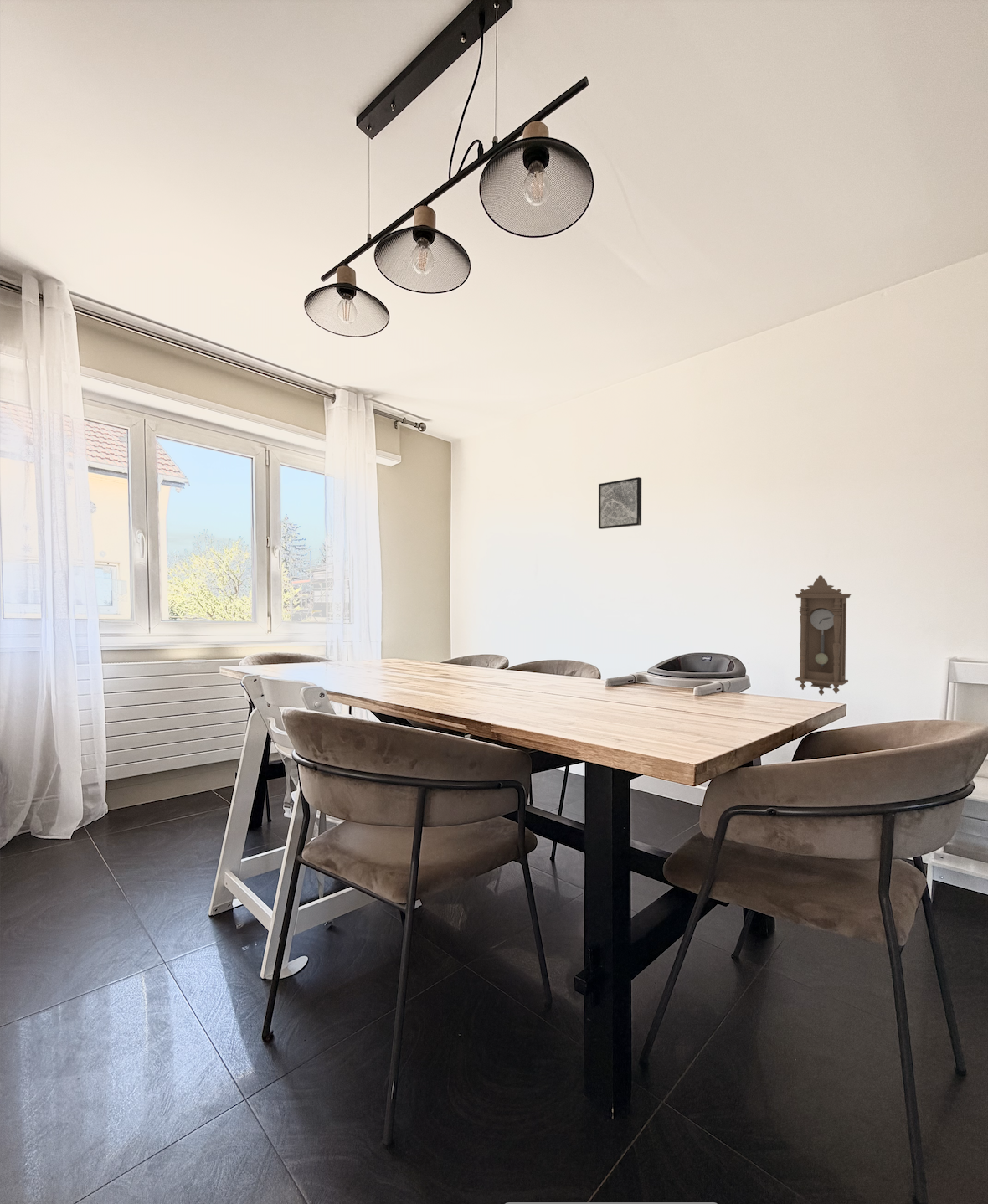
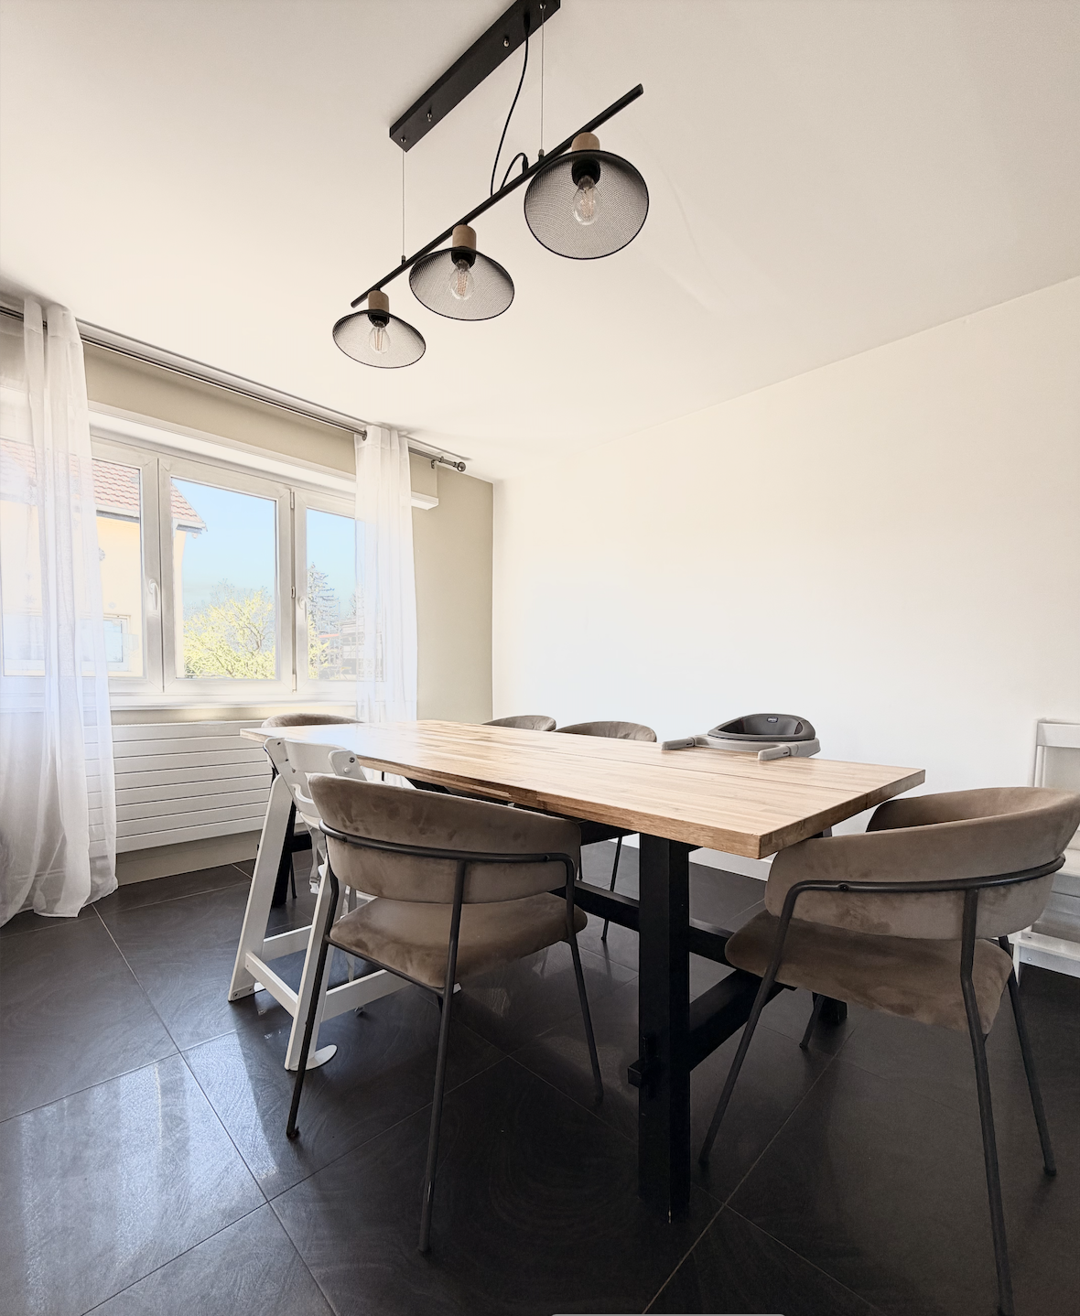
- wall art [598,476,642,530]
- pendulum clock [795,574,852,697]
